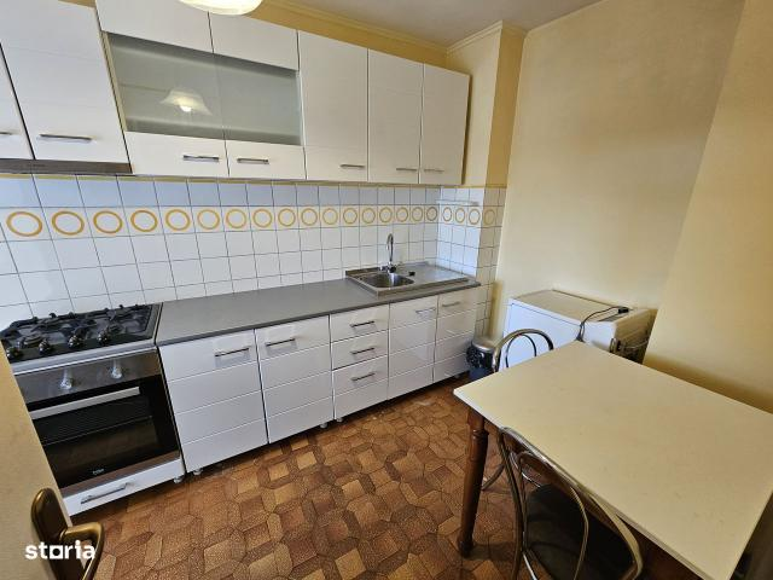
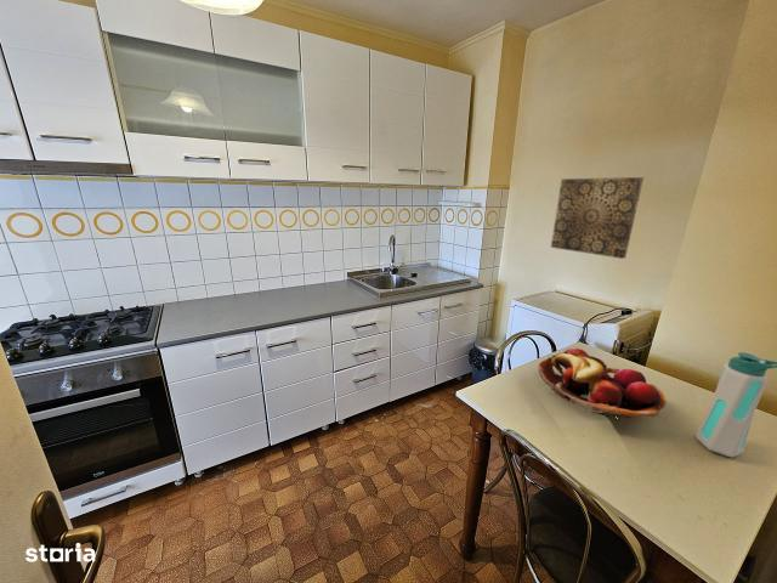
+ wall art [550,176,645,260]
+ water bottle [694,351,777,458]
+ fruit basket [537,347,668,419]
